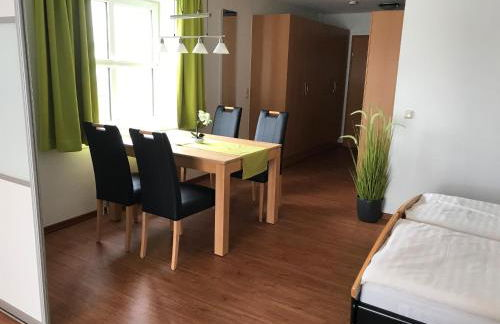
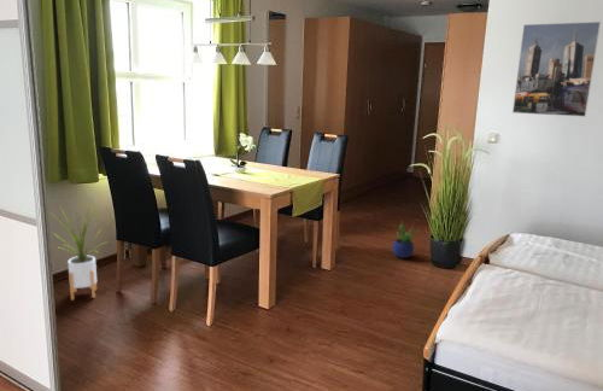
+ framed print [511,21,602,118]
+ house plant [48,198,109,302]
+ potted plant [391,218,420,259]
